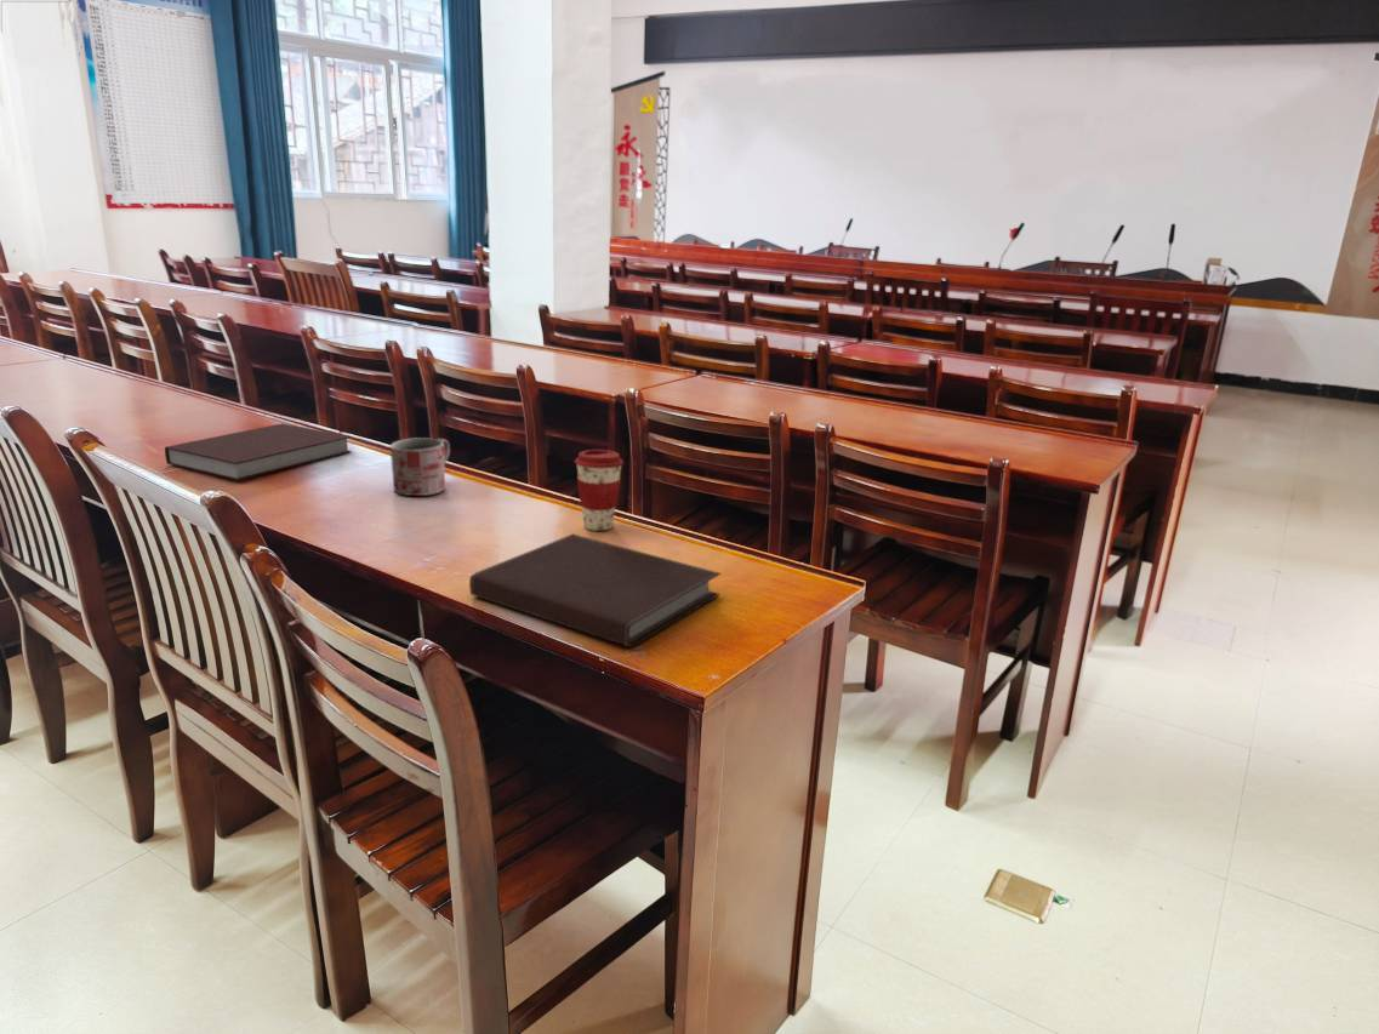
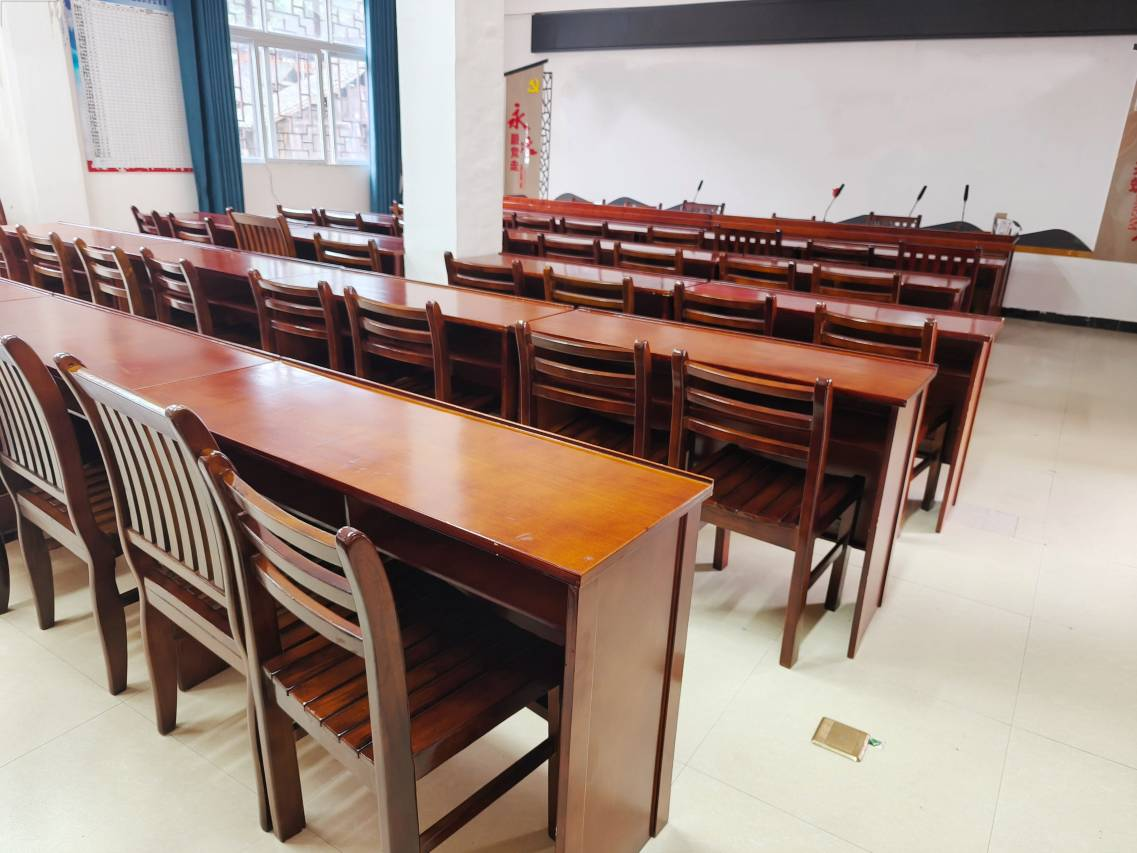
- notebook [468,533,723,649]
- mug [389,436,451,497]
- notebook [164,422,352,481]
- coffee cup [574,449,625,532]
